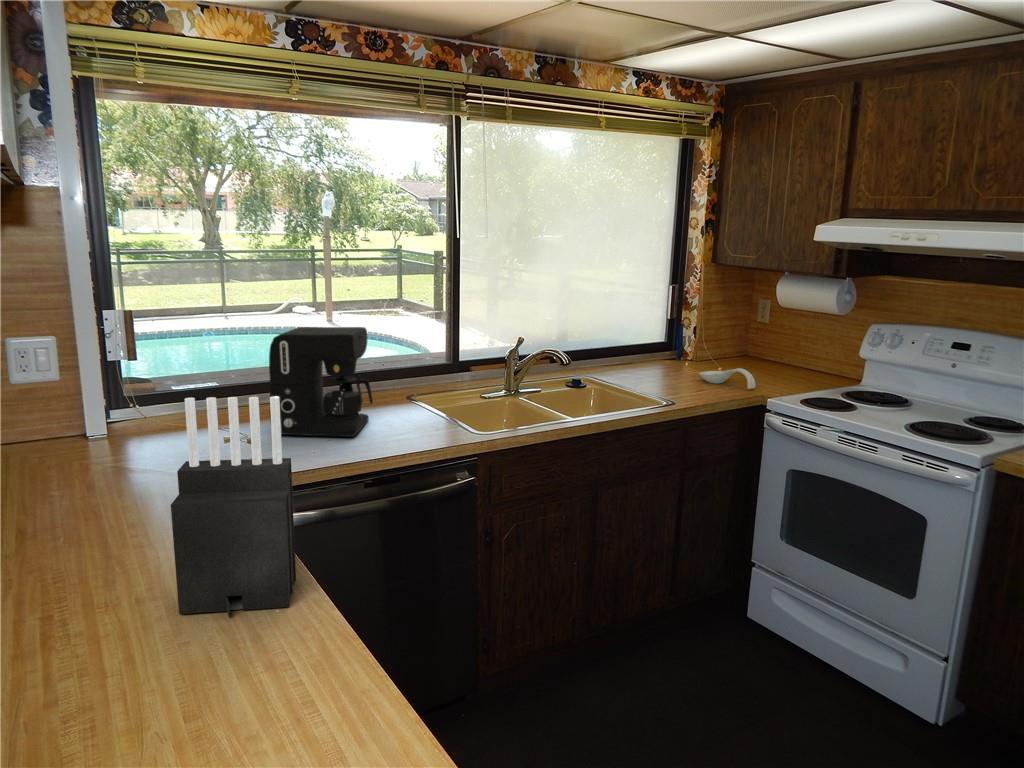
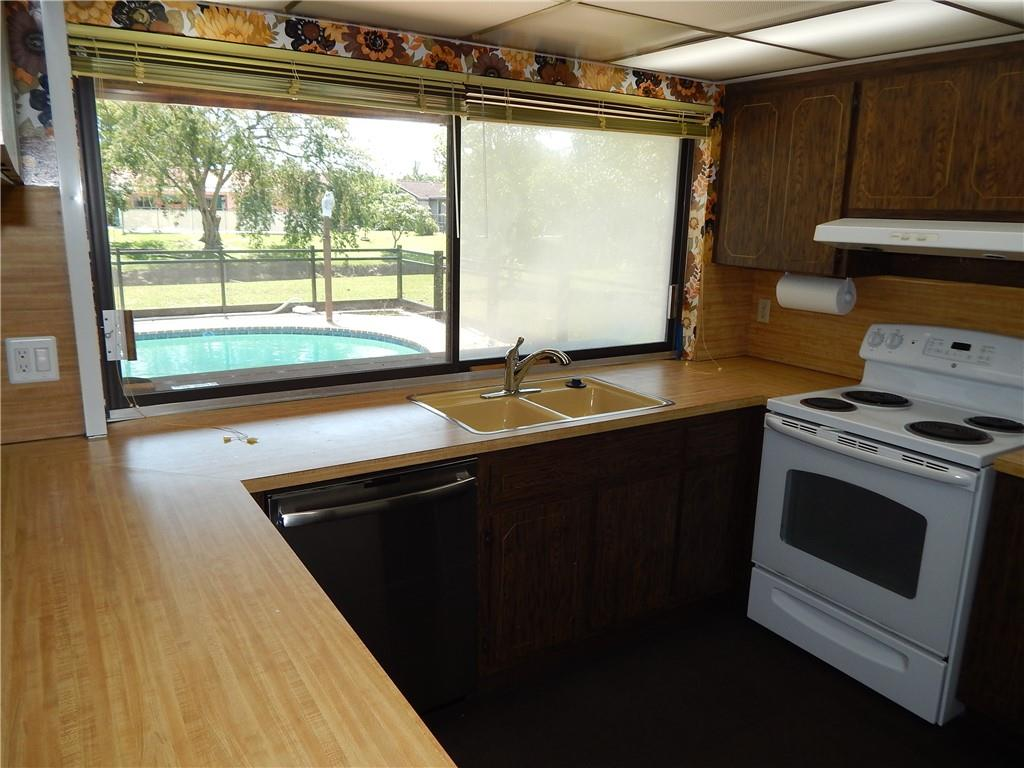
- spoon rest [698,367,757,390]
- knife block [170,396,297,619]
- coffee maker [268,326,374,438]
